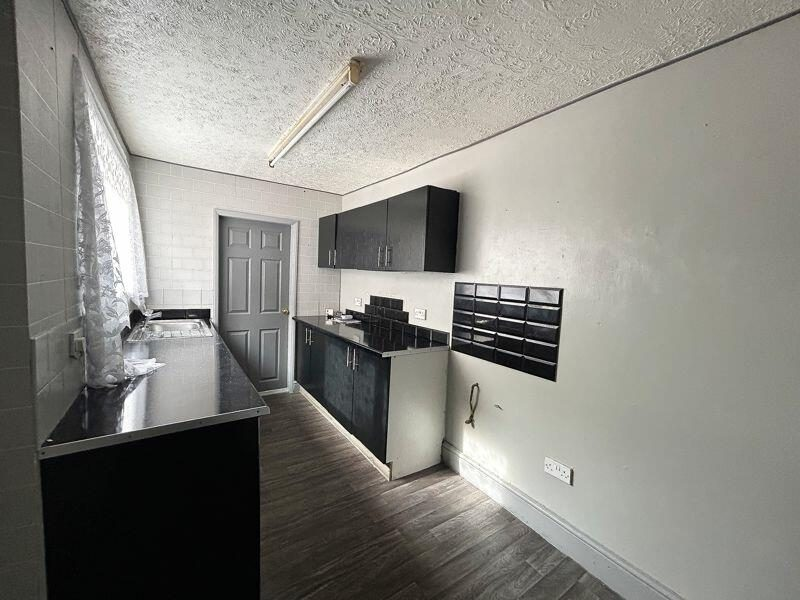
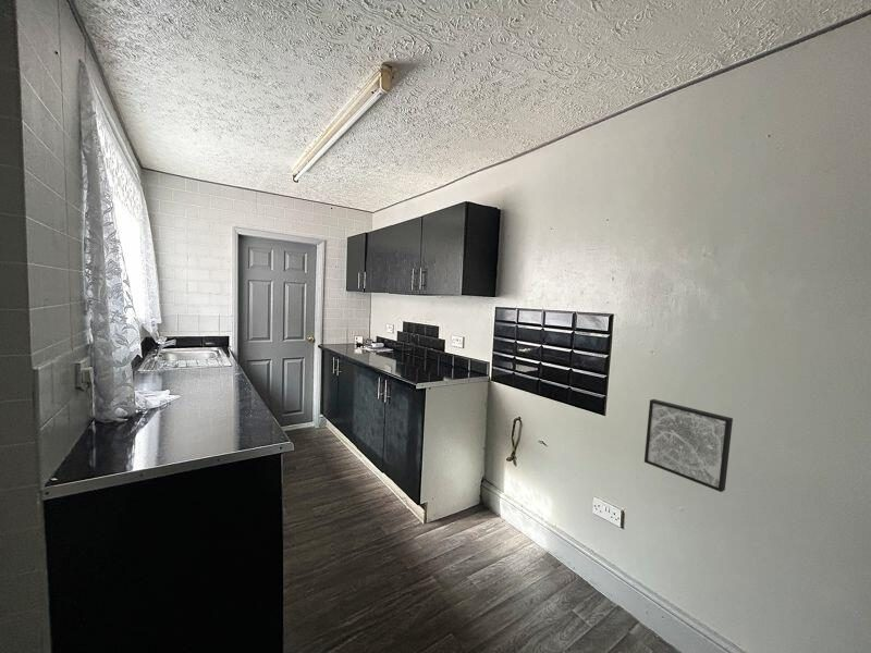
+ wall art [643,398,734,493]
